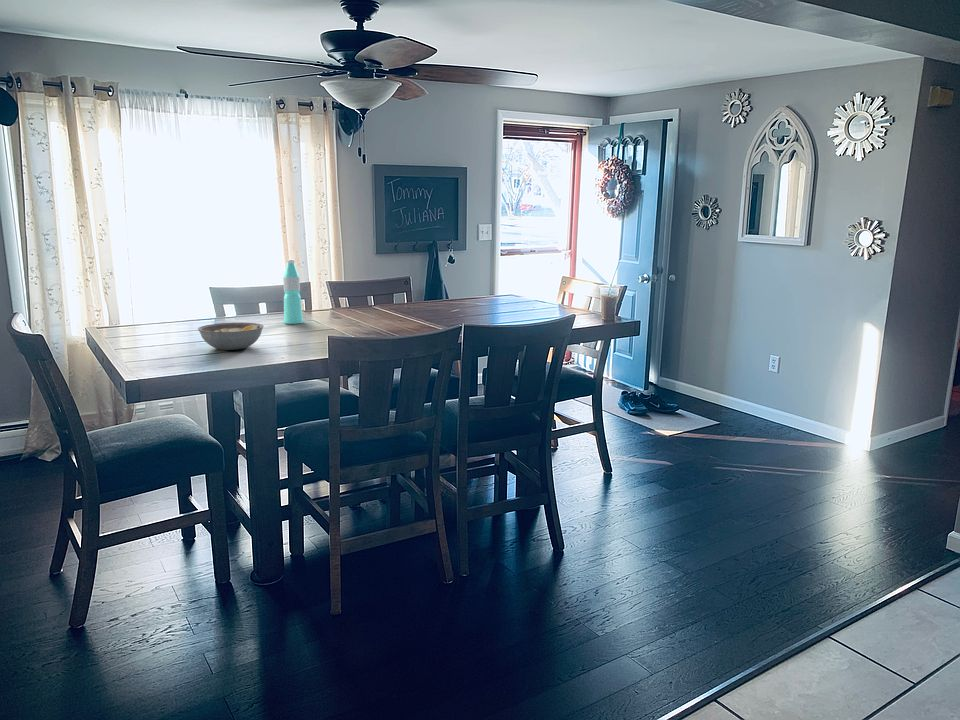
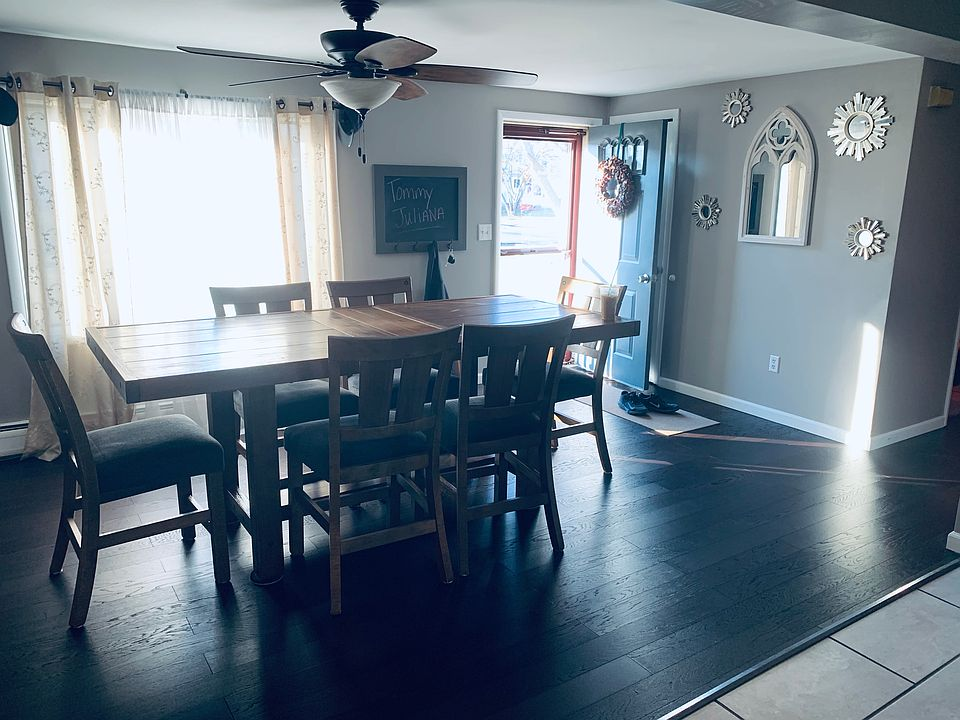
- bowl [197,321,264,351]
- water bottle [282,259,304,325]
